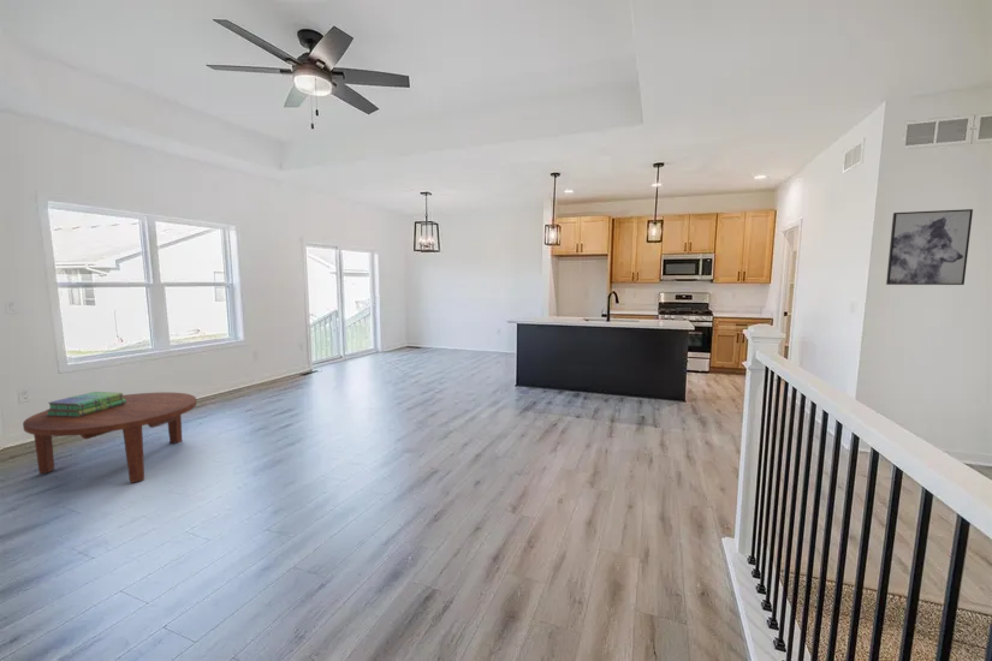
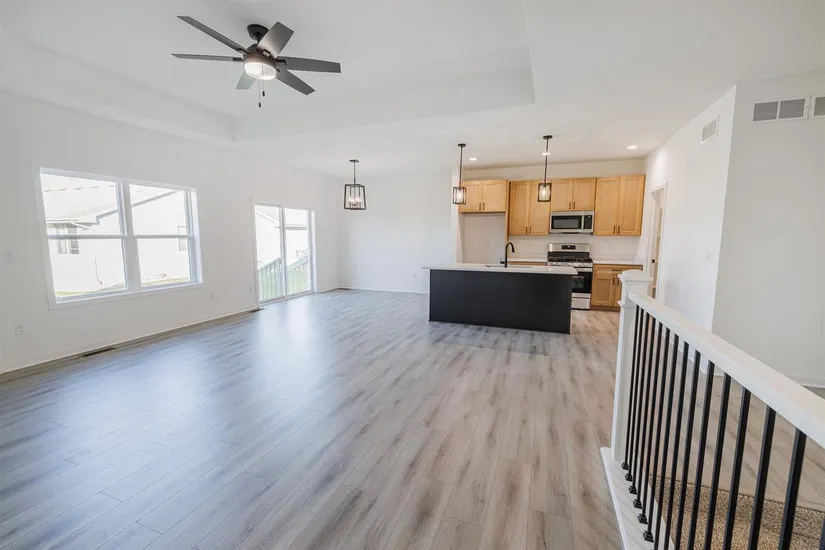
- coffee table [22,392,198,484]
- wall art [885,208,974,286]
- stack of books [44,391,126,417]
